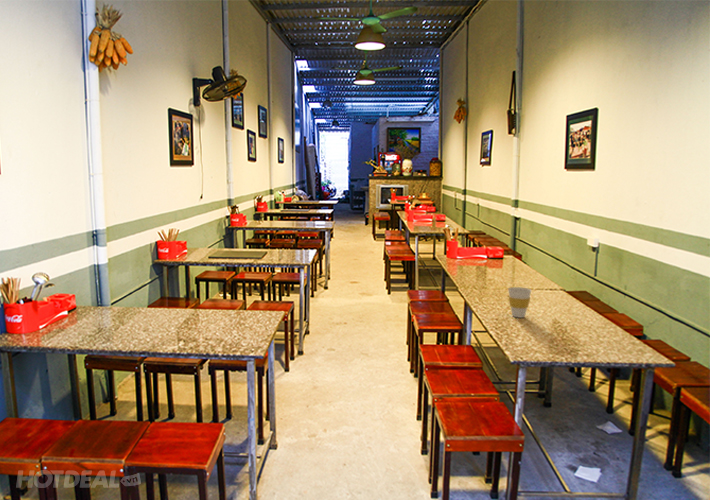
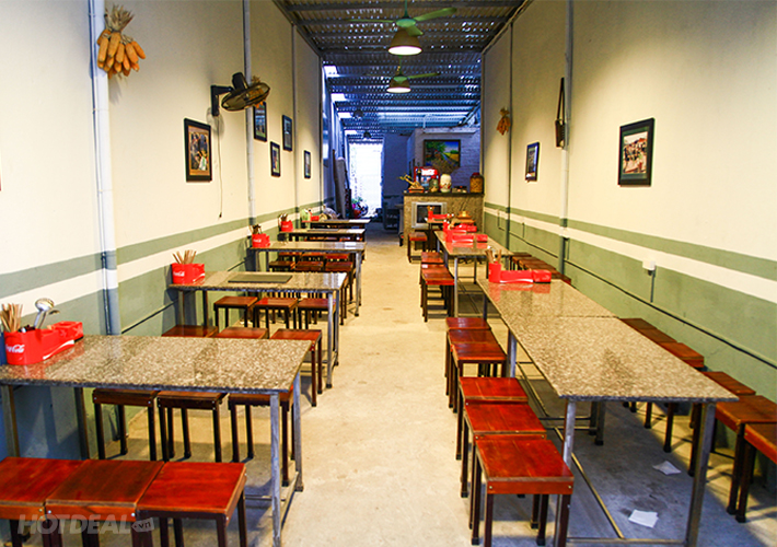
- cup [507,286,533,319]
